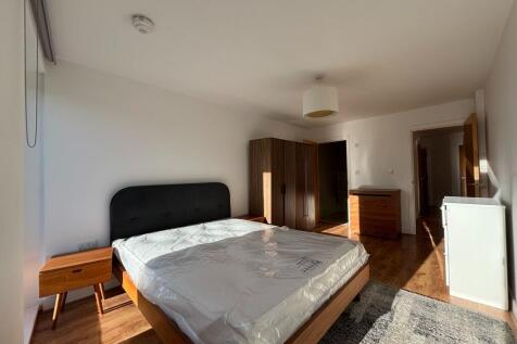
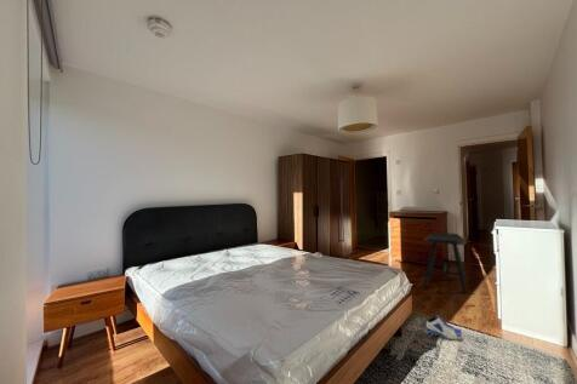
+ stool [422,231,469,294]
+ sneaker [423,313,463,340]
